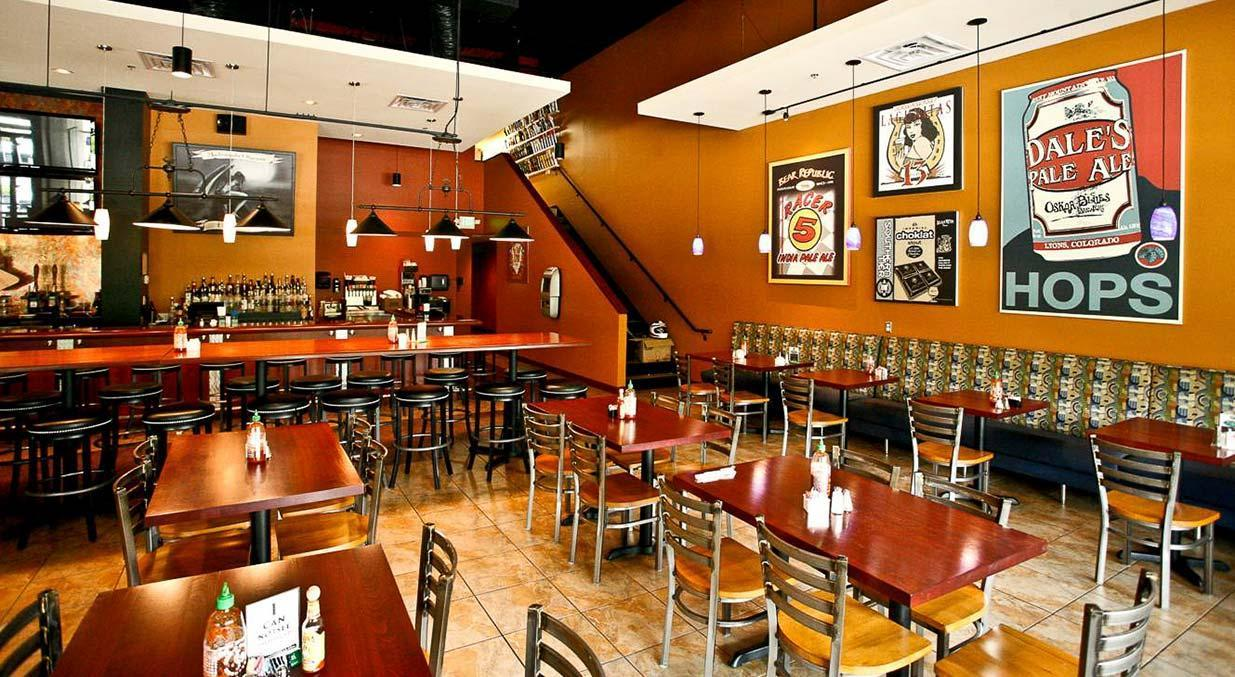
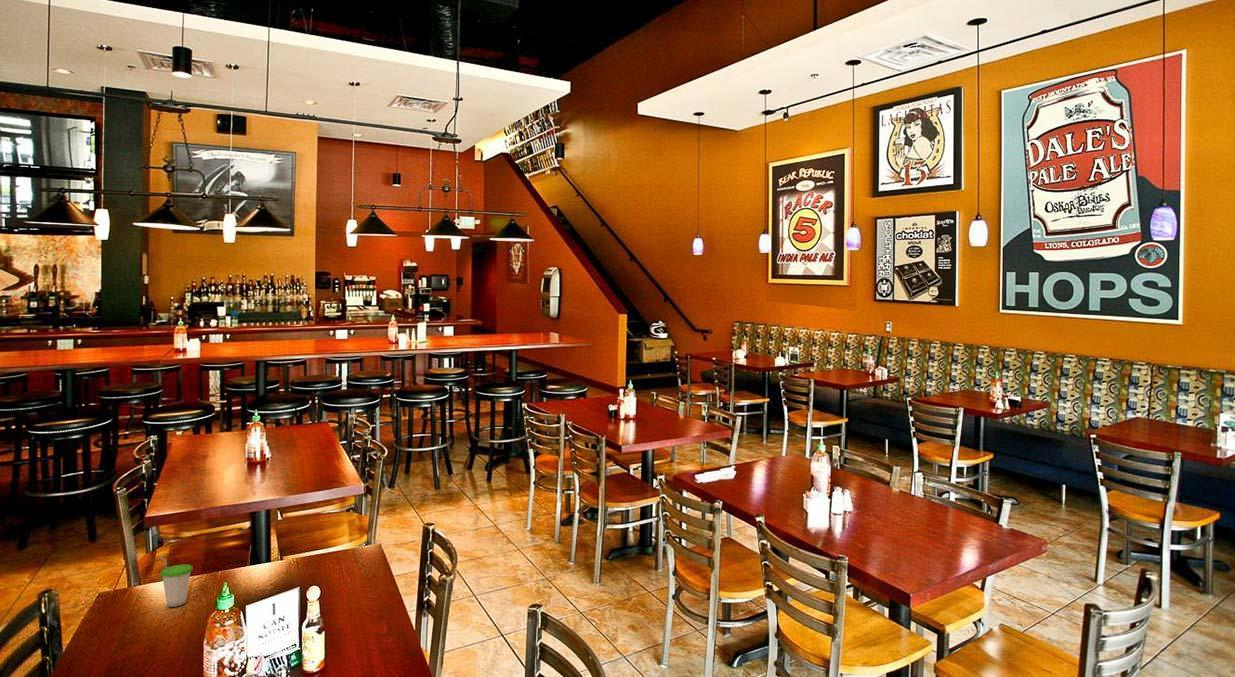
+ cup [158,555,193,608]
